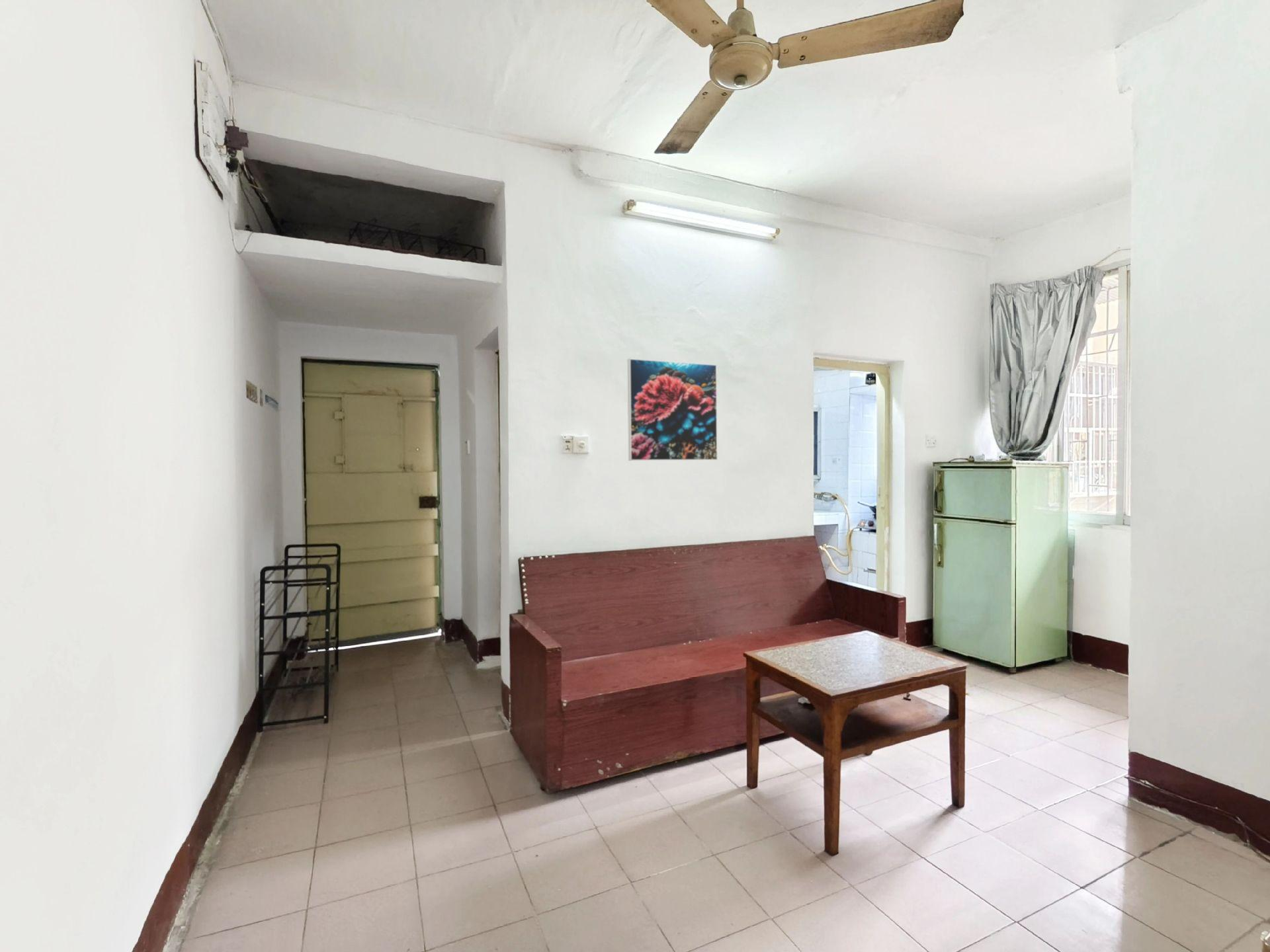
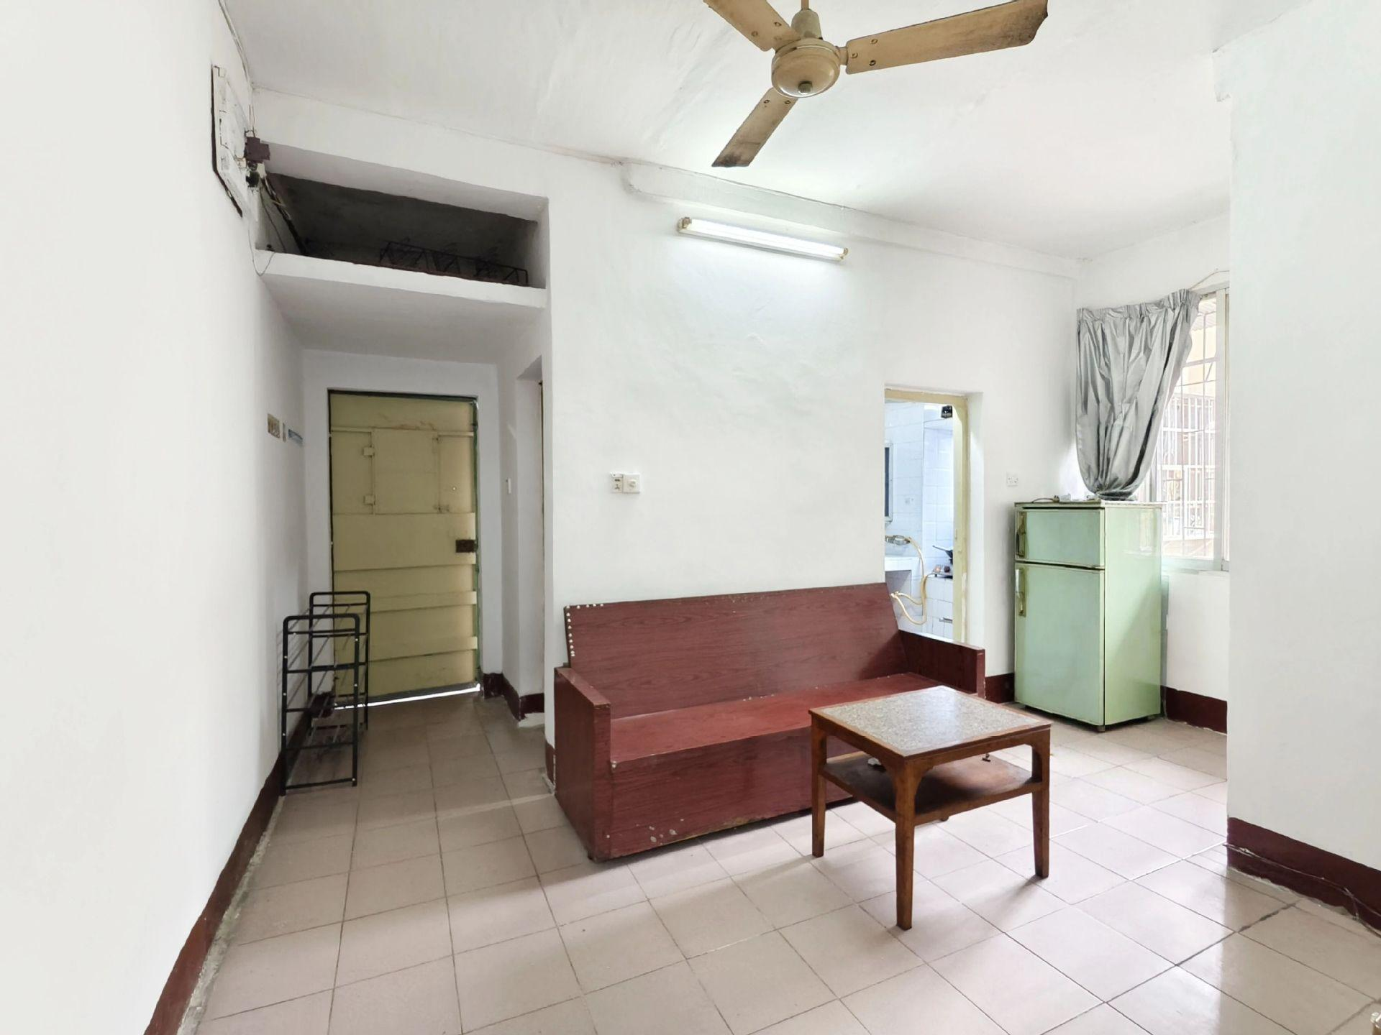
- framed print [627,358,718,461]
